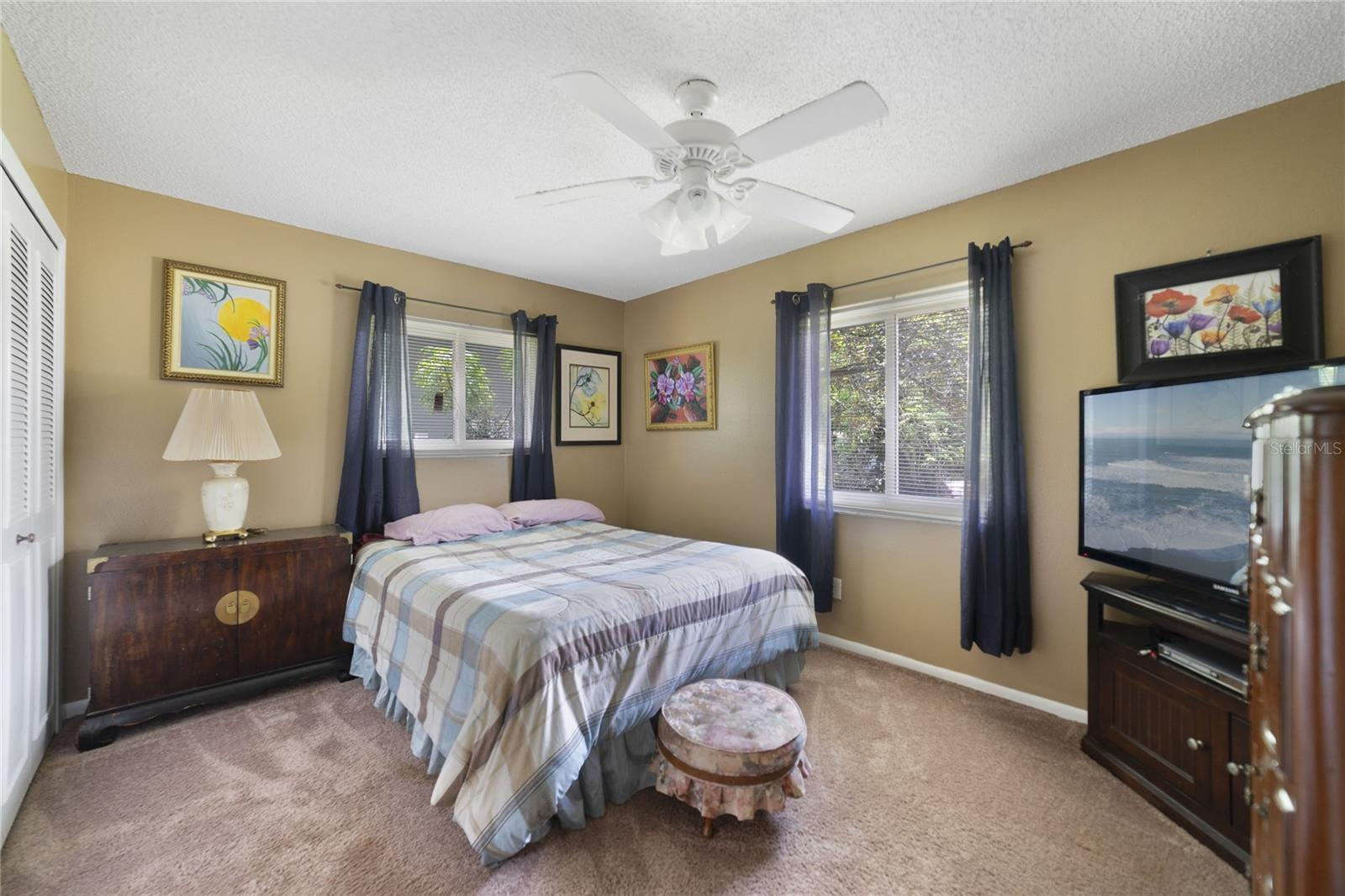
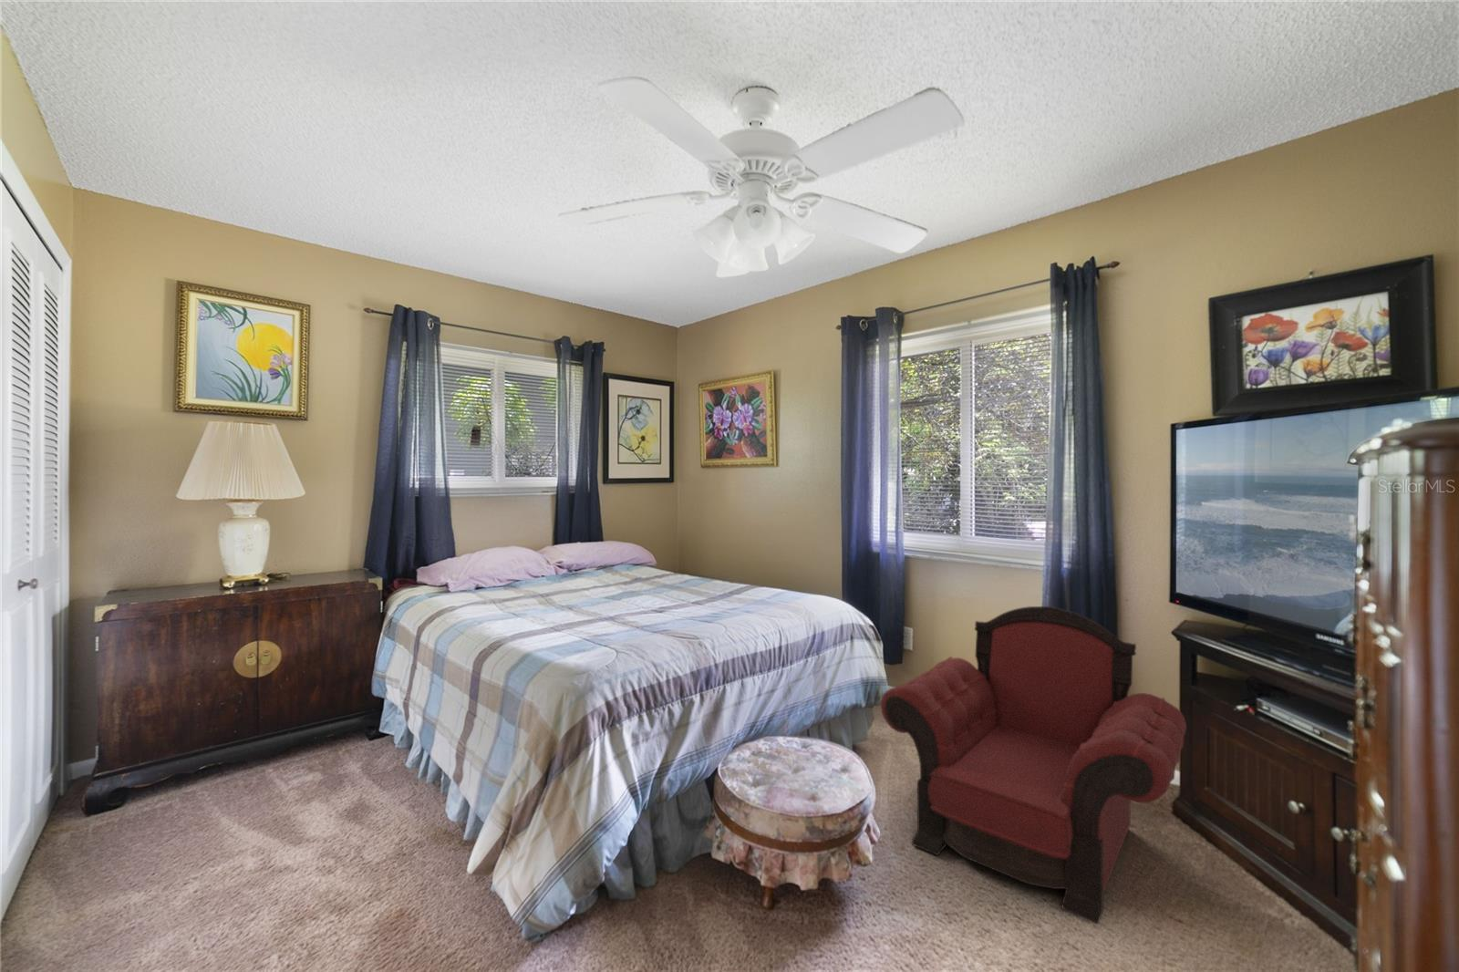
+ armchair [880,605,1187,924]
